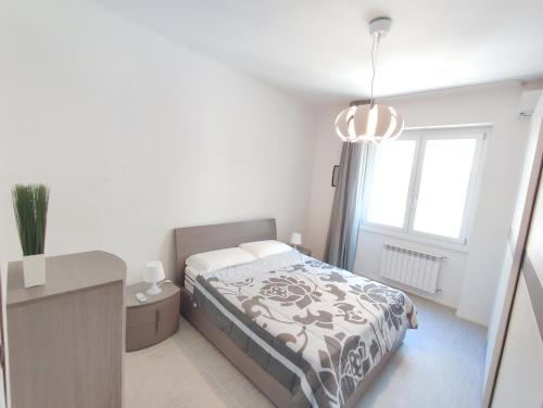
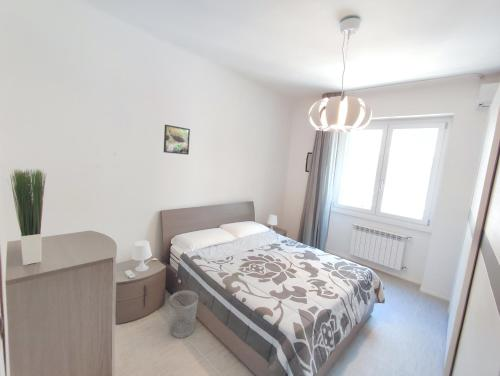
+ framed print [163,124,191,155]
+ wastebasket [169,289,199,339]
